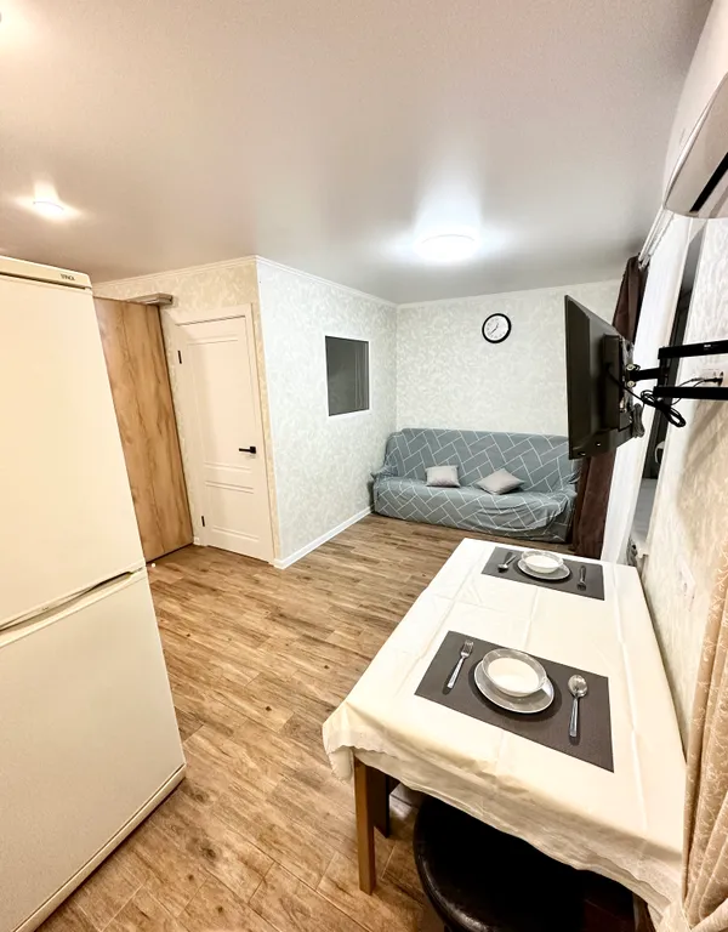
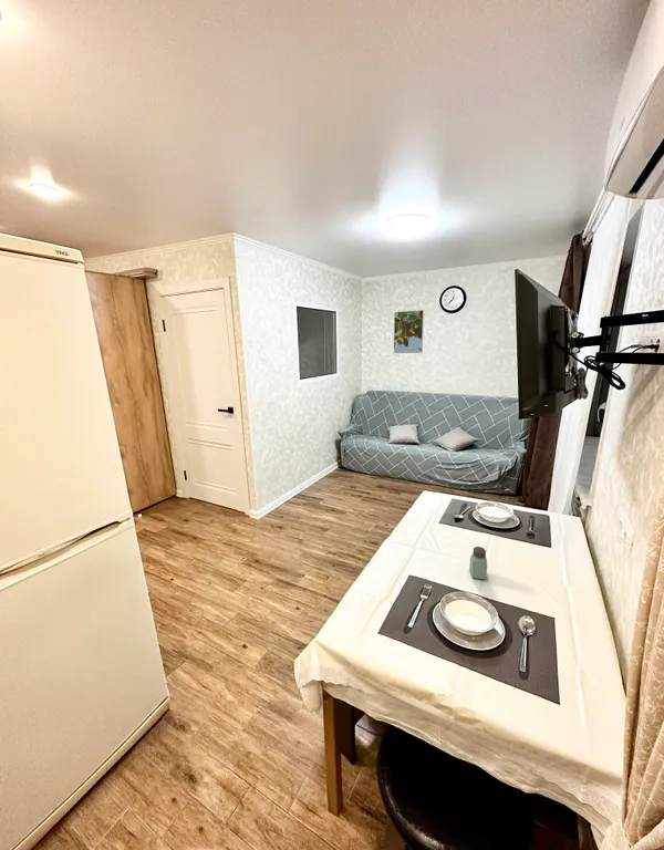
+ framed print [393,309,425,354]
+ saltshaker [468,546,488,580]
